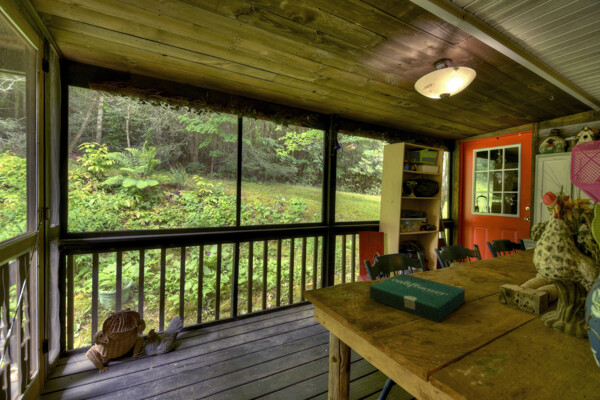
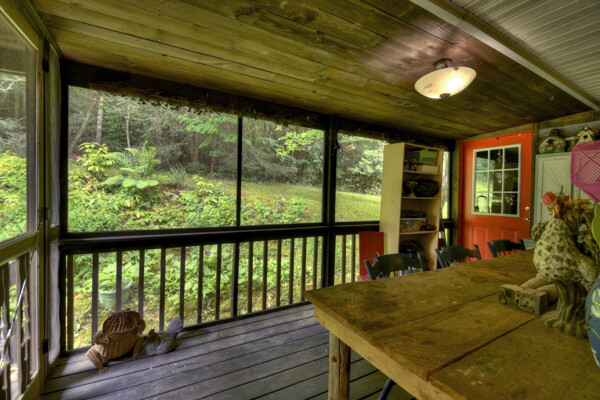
- pizza box [369,272,466,324]
